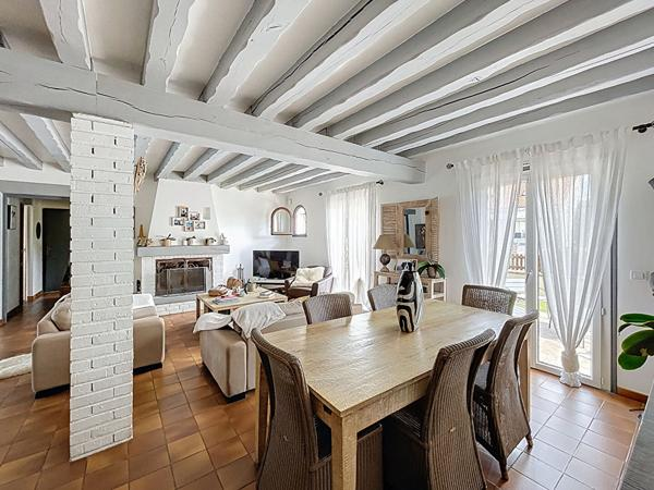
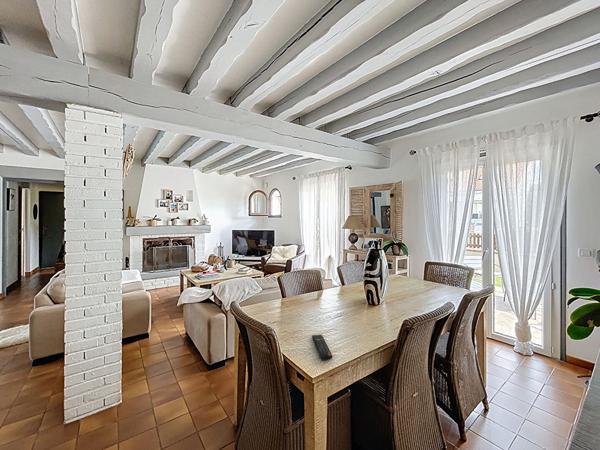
+ remote control [311,334,333,361]
